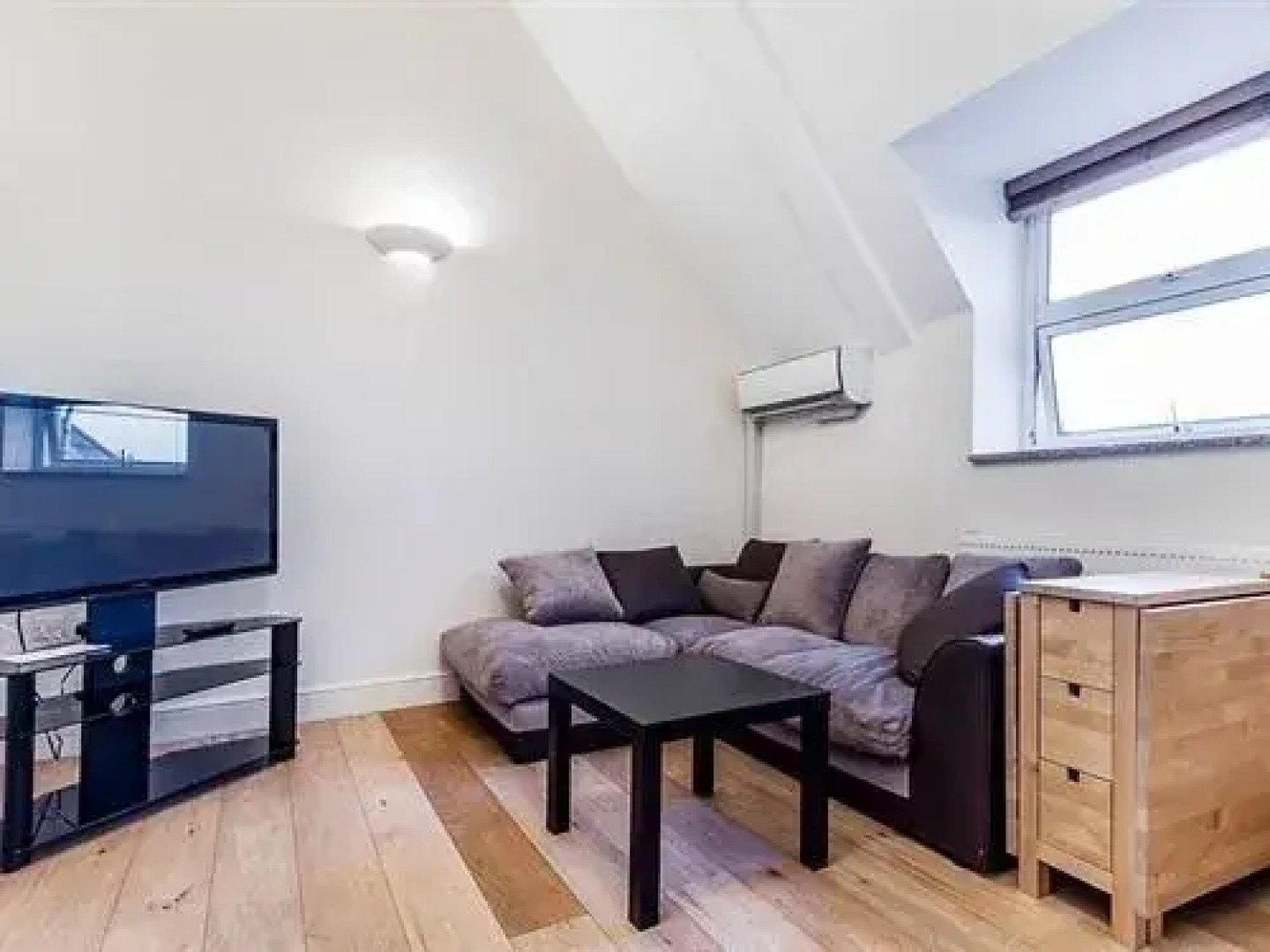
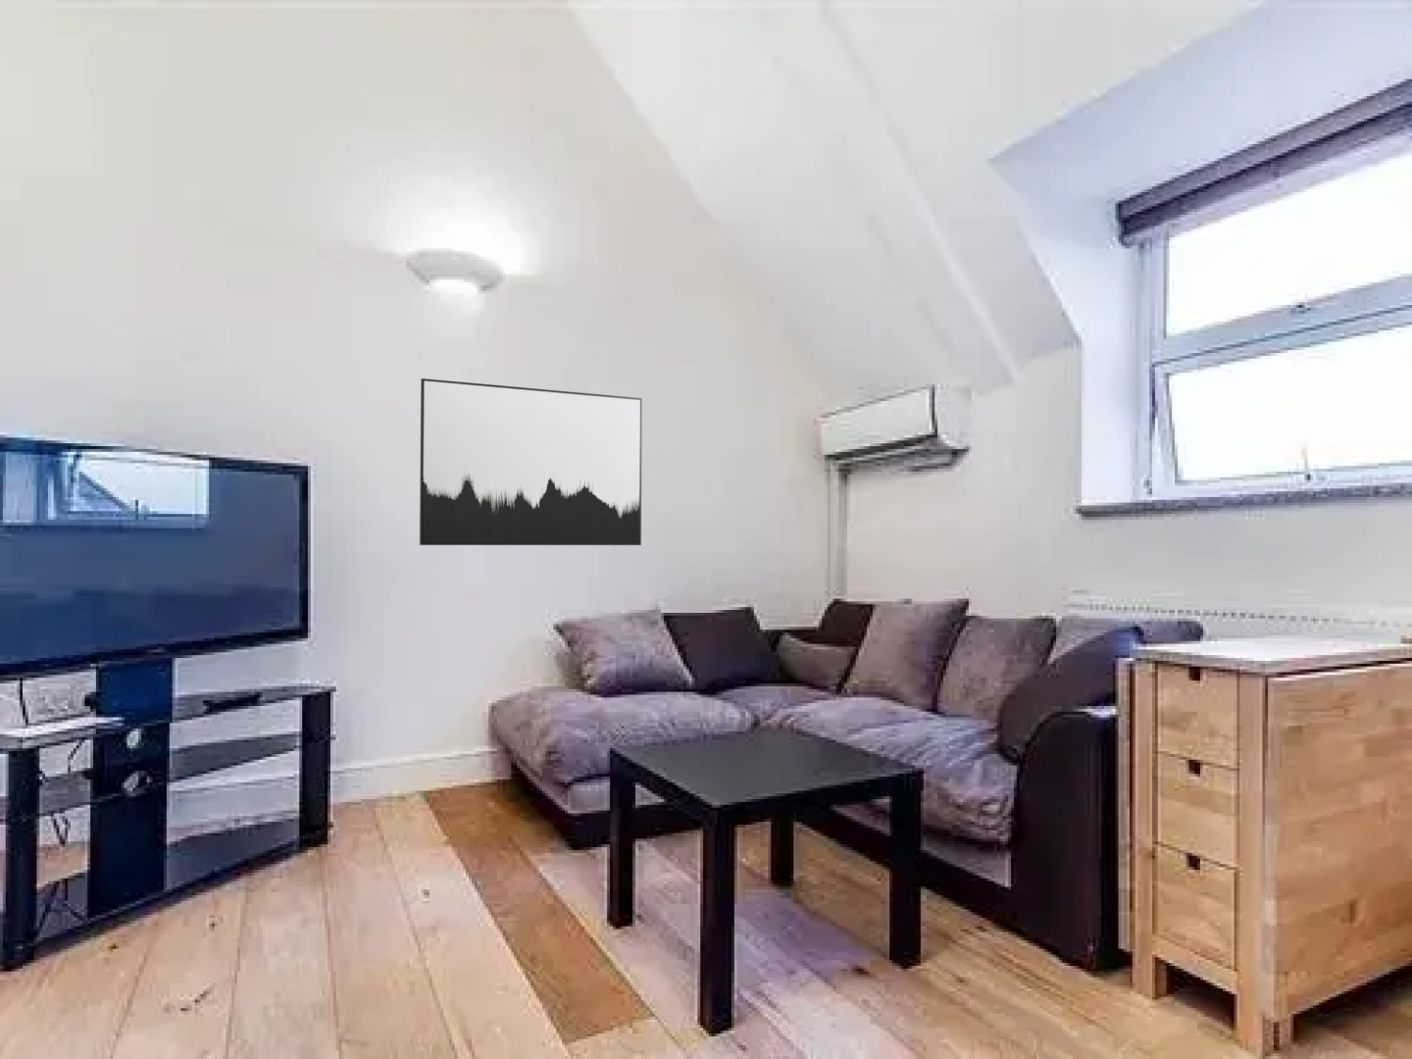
+ wall art [419,377,644,546]
